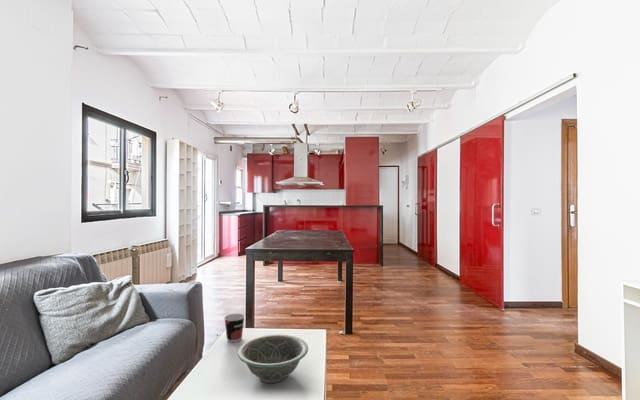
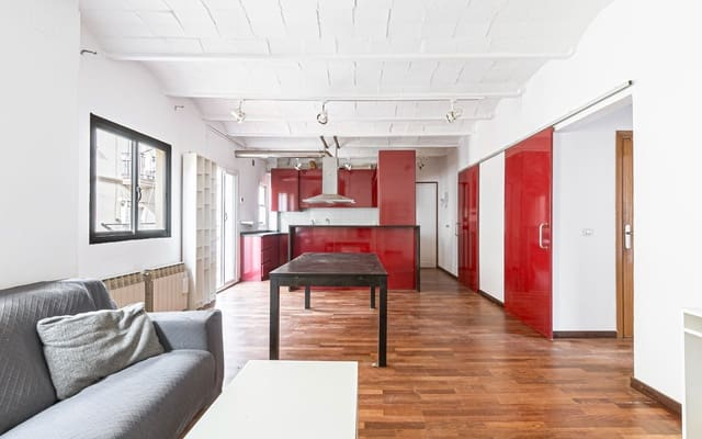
- cup [223,313,246,343]
- decorative bowl [237,334,309,384]
